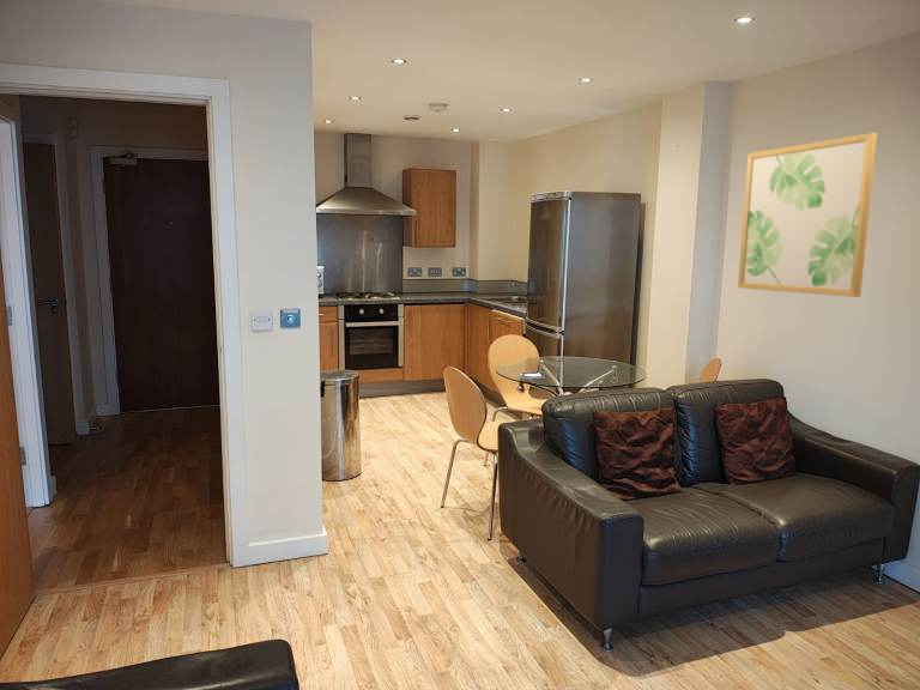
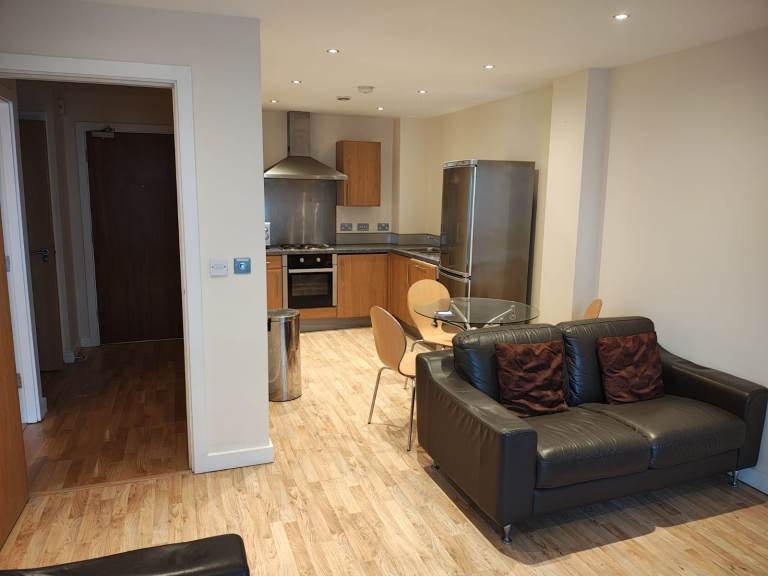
- wall art [737,132,878,298]
